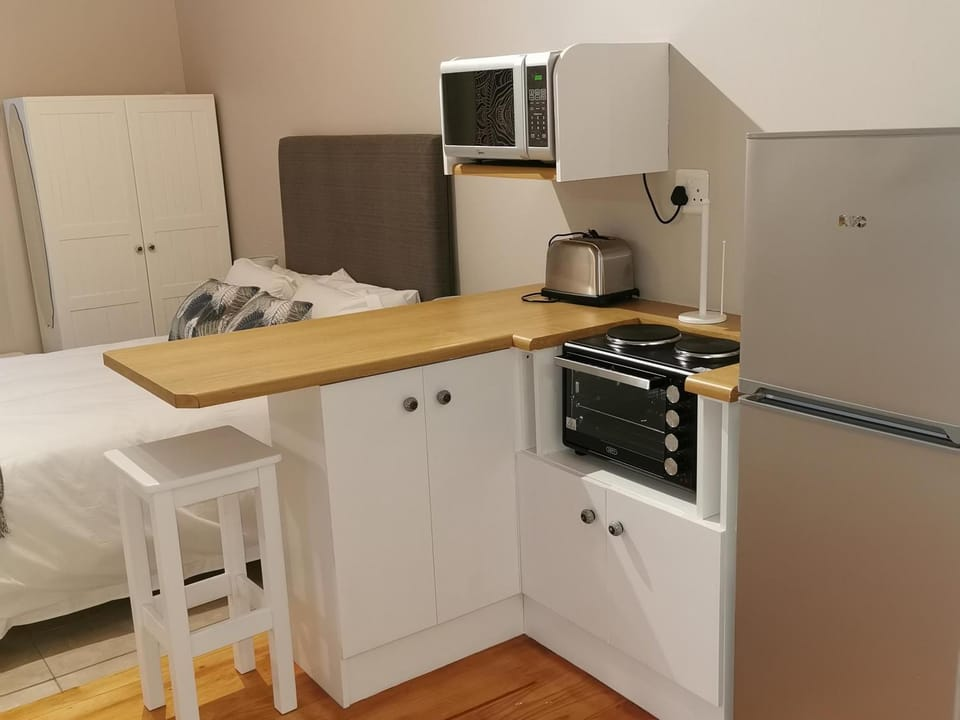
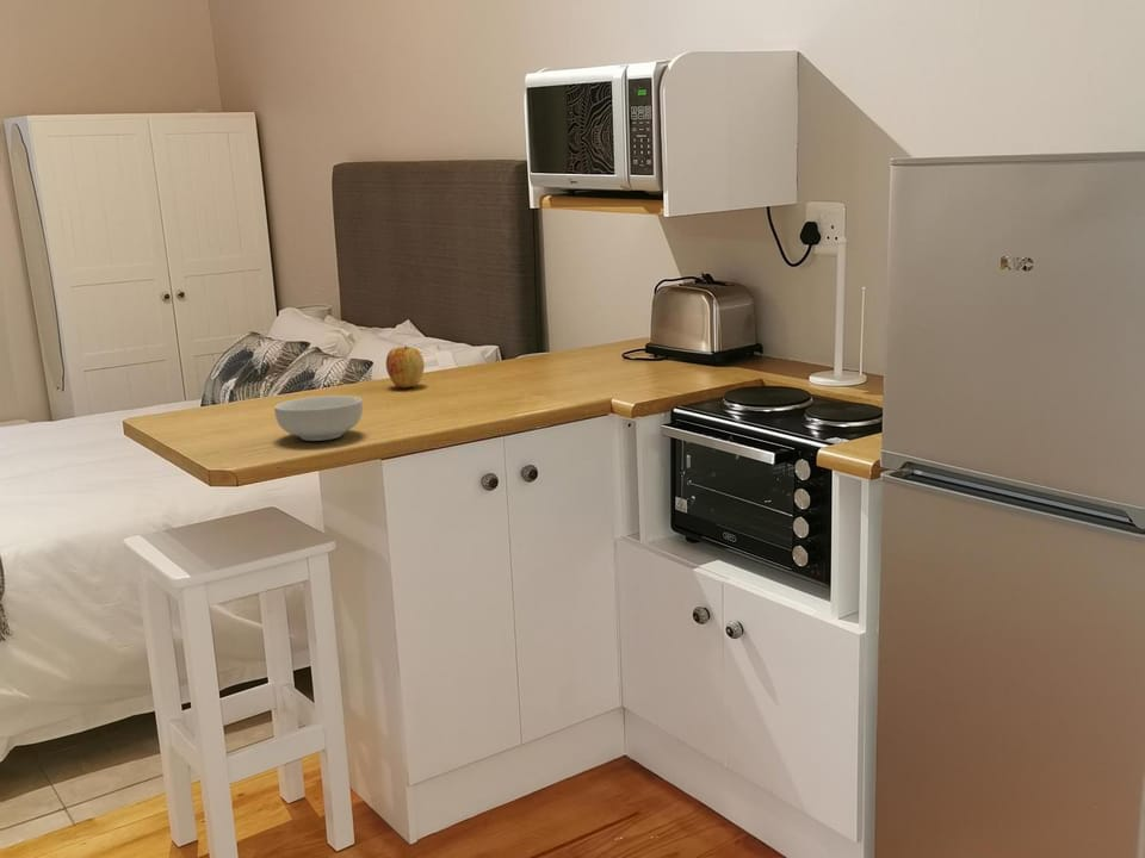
+ cereal bowl [273,394,364,442]
+ apple [385,344,426,390]
